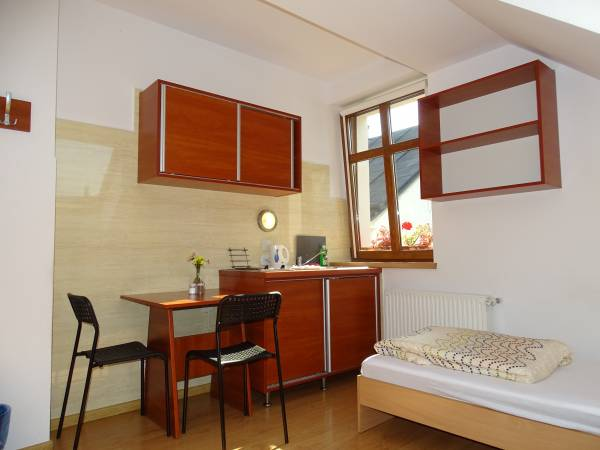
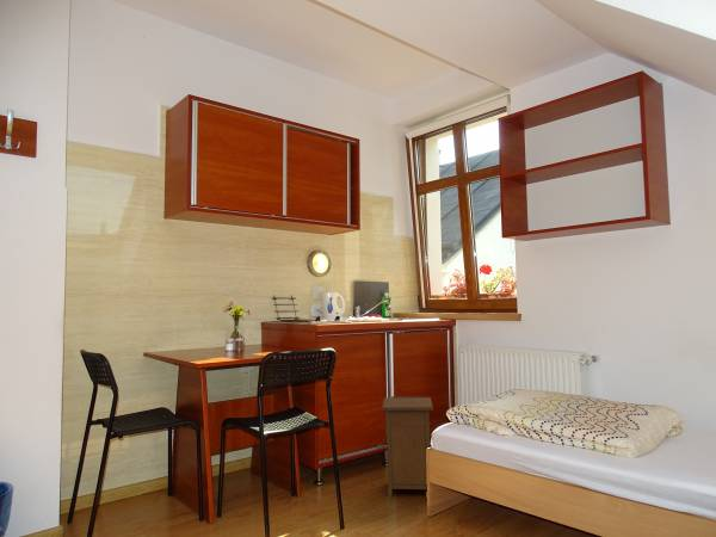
+ nightstand [381,395,434,498]
